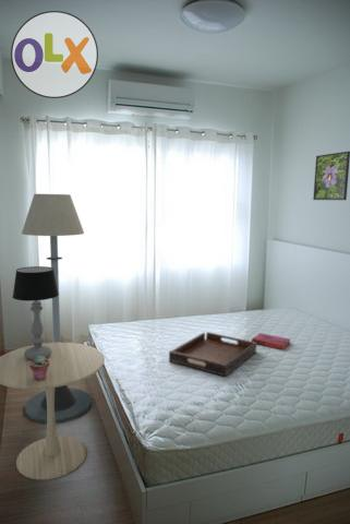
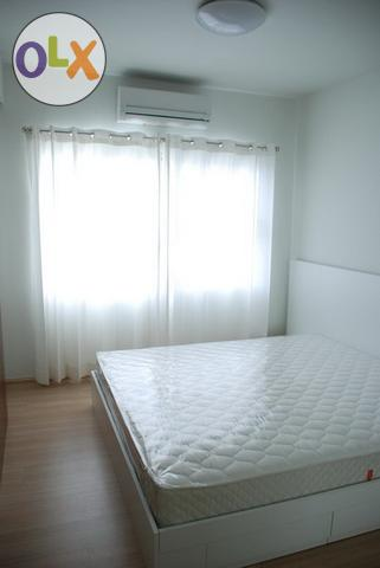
- side table [0,342,106,481]
- floor lamp [21,193,93,425]
- potted succulent [29,356,49,381]
- table lamp [12,265,60,360]
- hardback book [251,332,291,352]
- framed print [312,151,350,201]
- serving tray [168,331,257,378]
